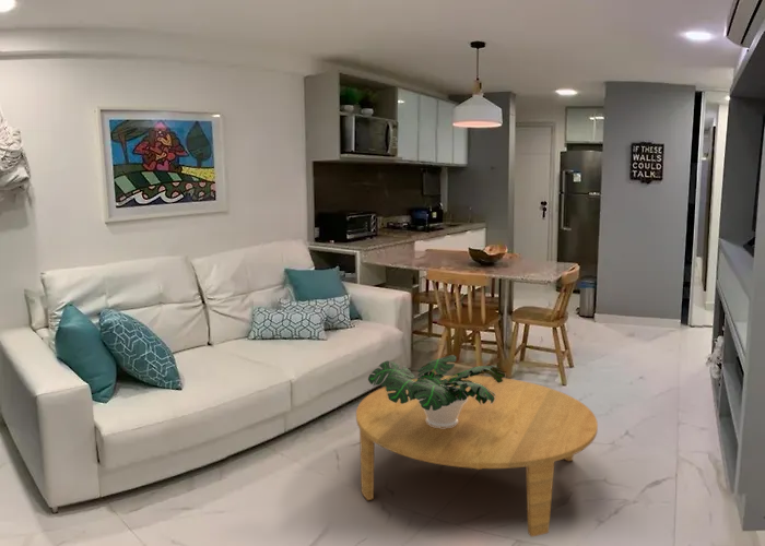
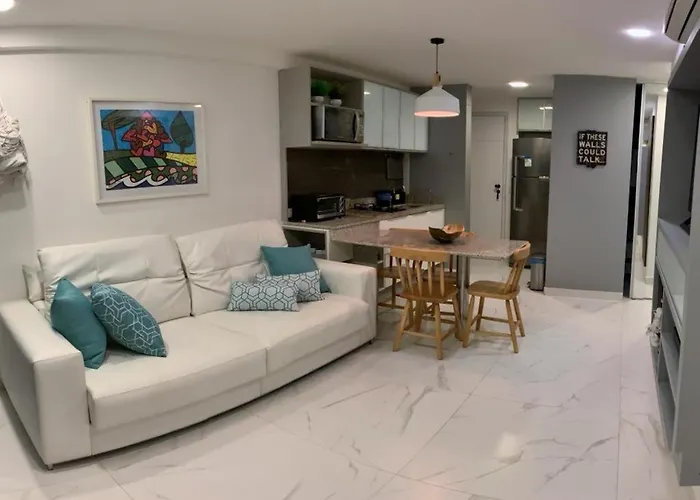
- potted plant [367,354,506,428]
- coffee table [355,375,599,538]
